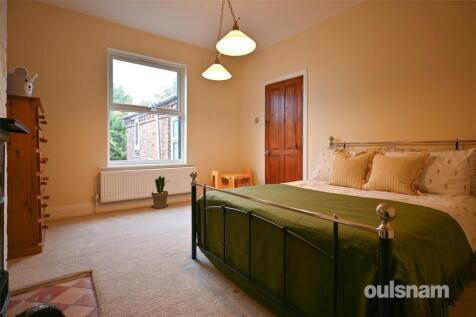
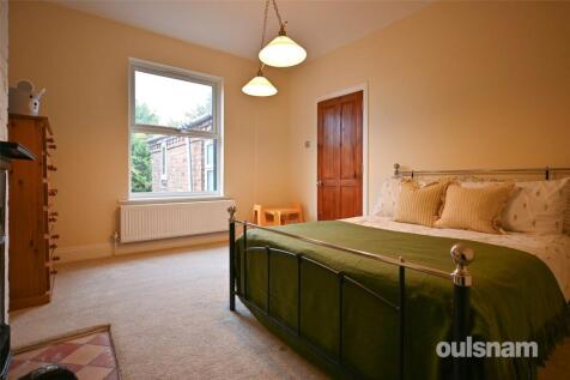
- potted plant [151,175,172,209]
